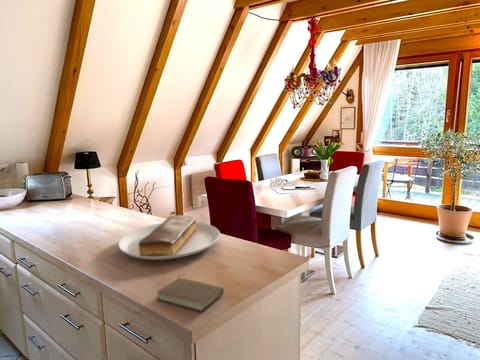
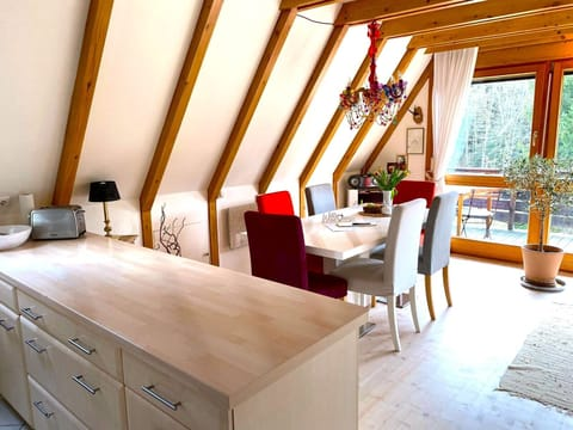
- book [155,273,225,312]
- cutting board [117,214,221,262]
